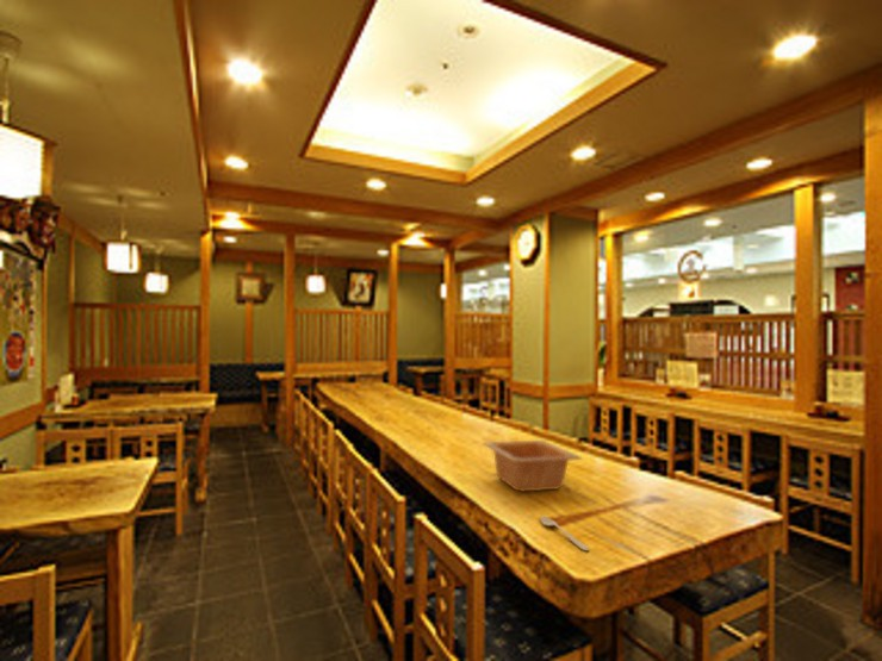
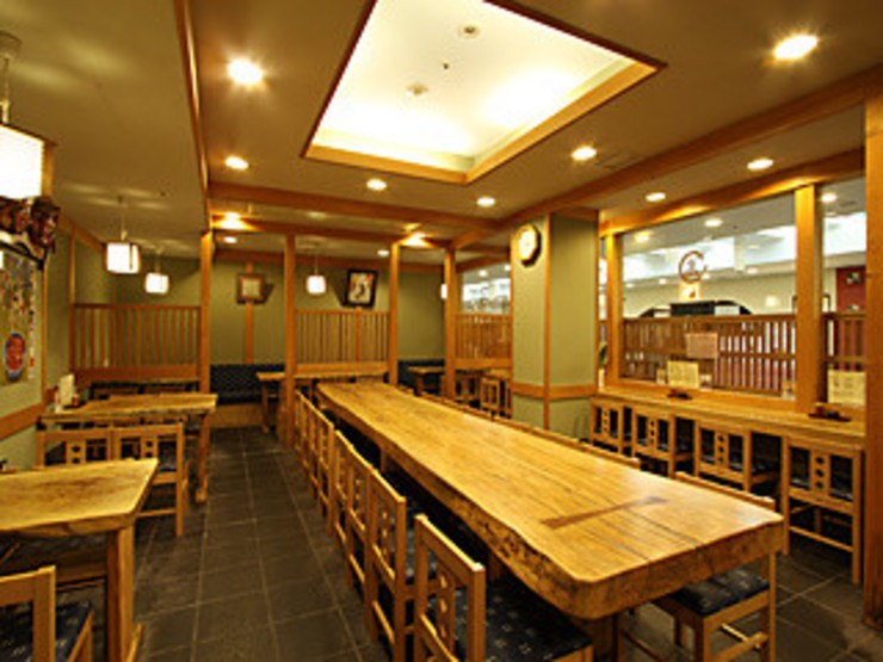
- spoon [539,515,590,551]
- serving bowl [482,439,583,493]
